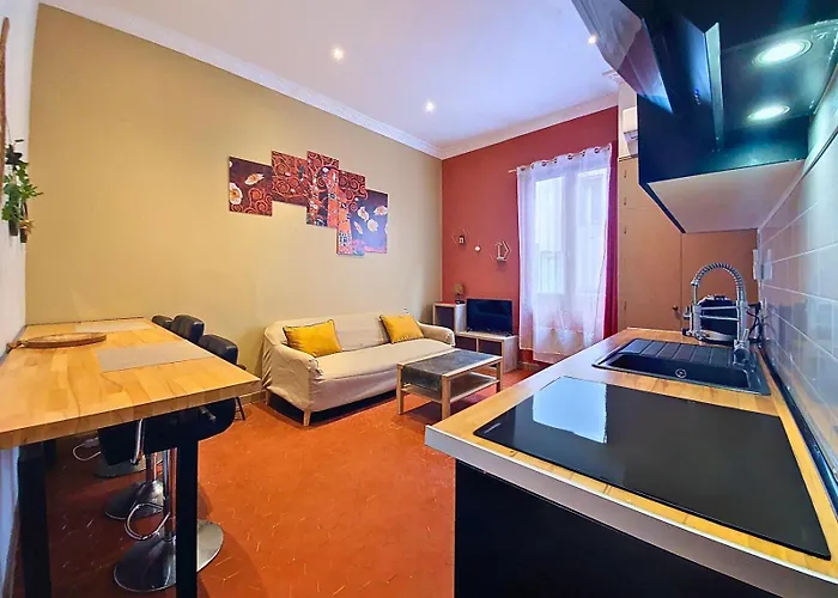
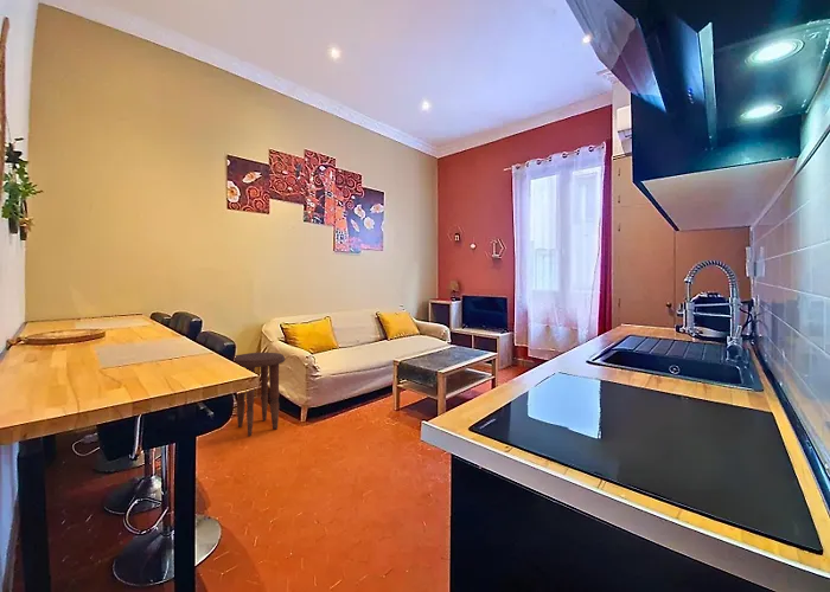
+ side table [235,352,286,437]
